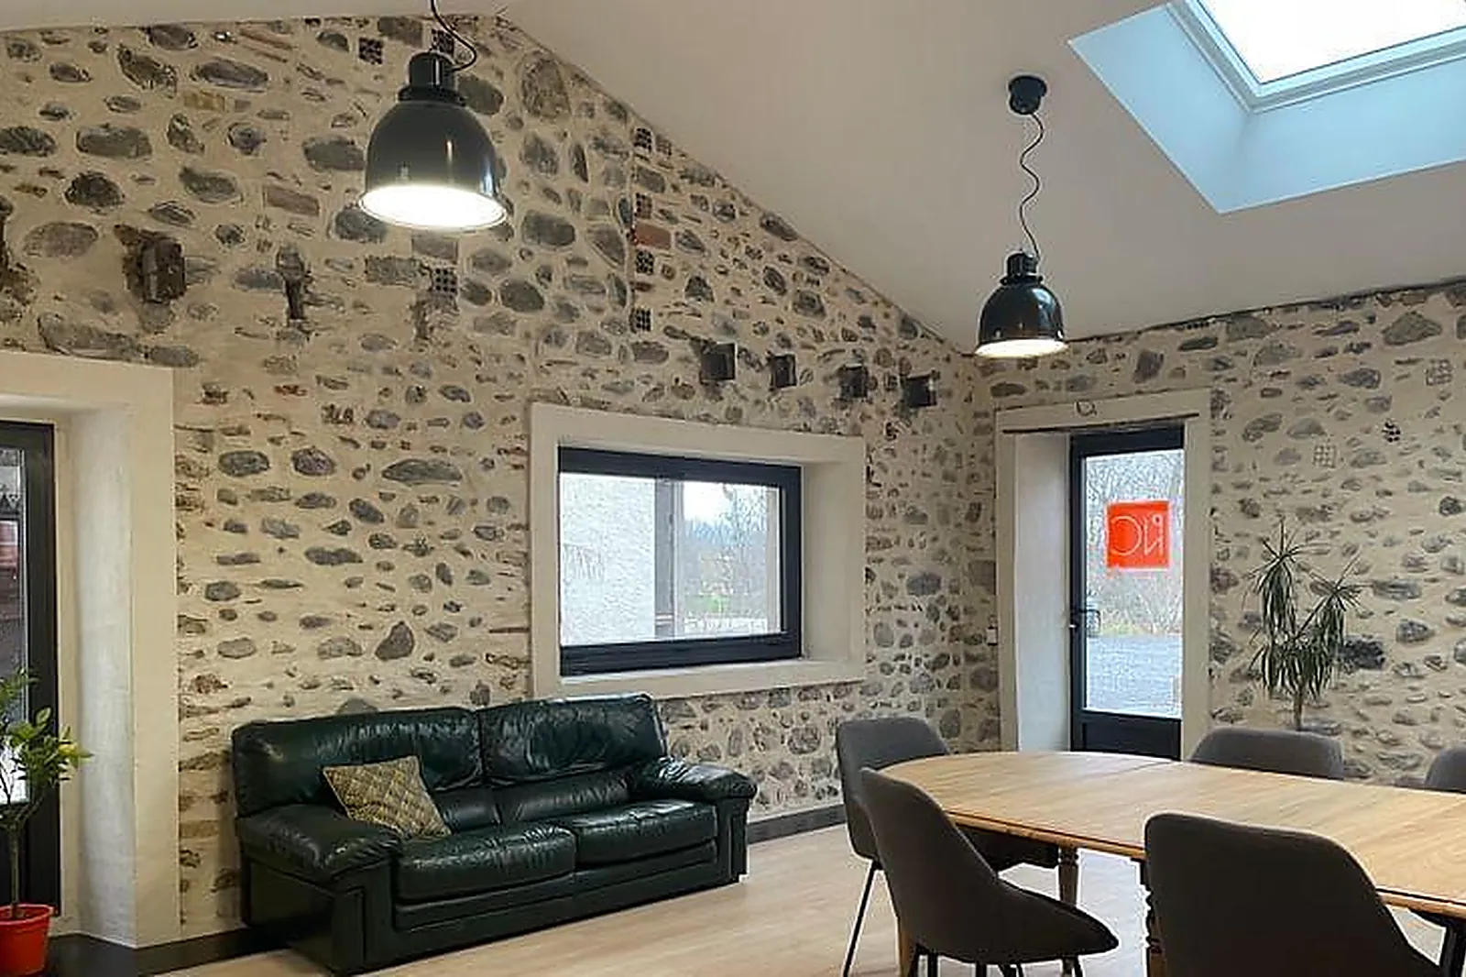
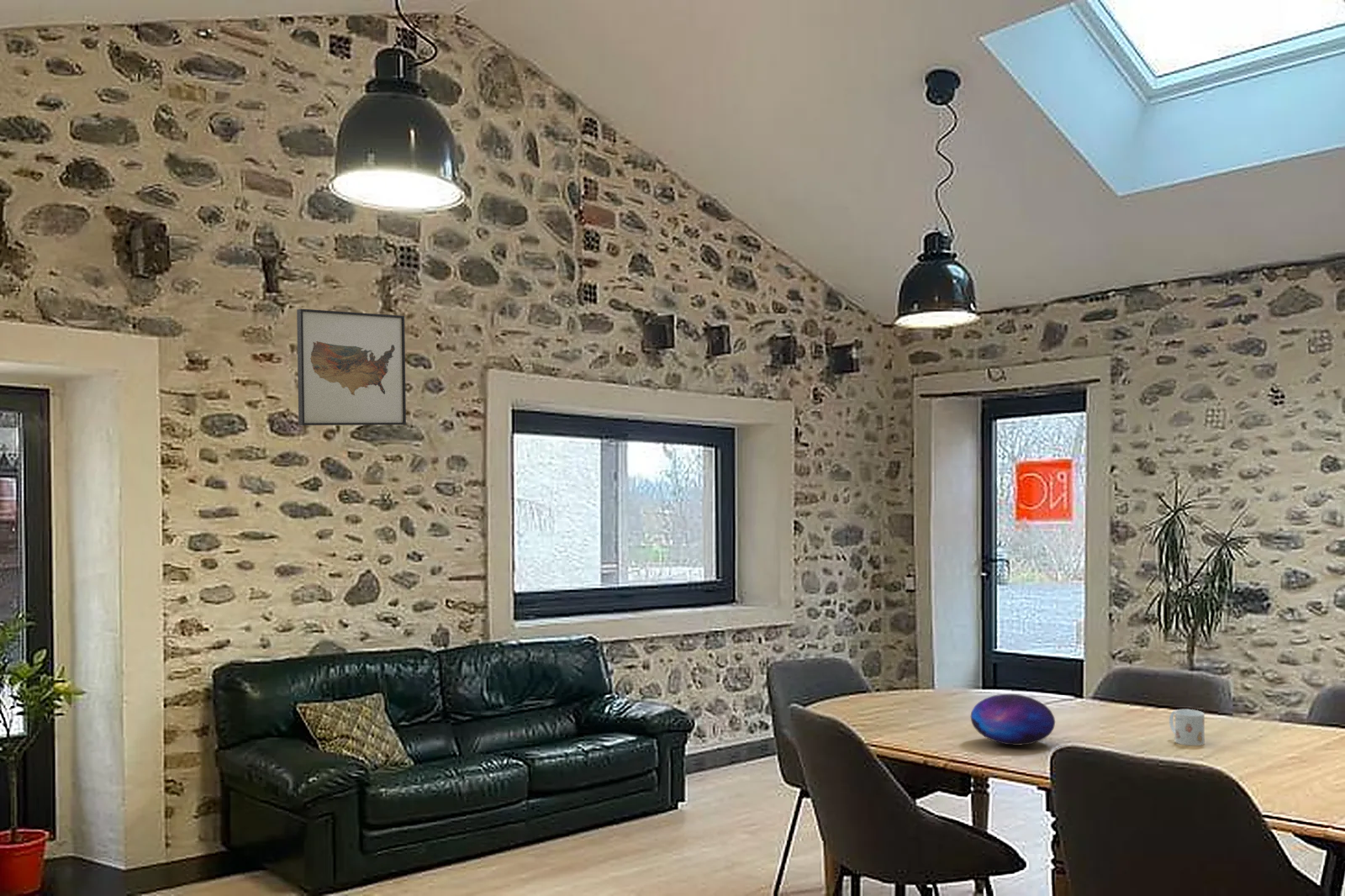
+ decorative orb [970,693,1056,746]
+ wall art [296,308,407,426]
+ mug [1168,709,1205,746]
